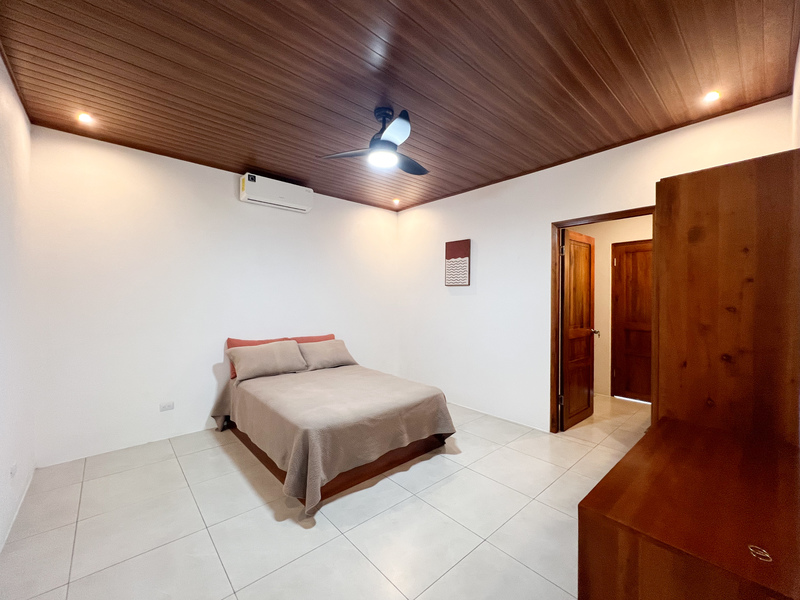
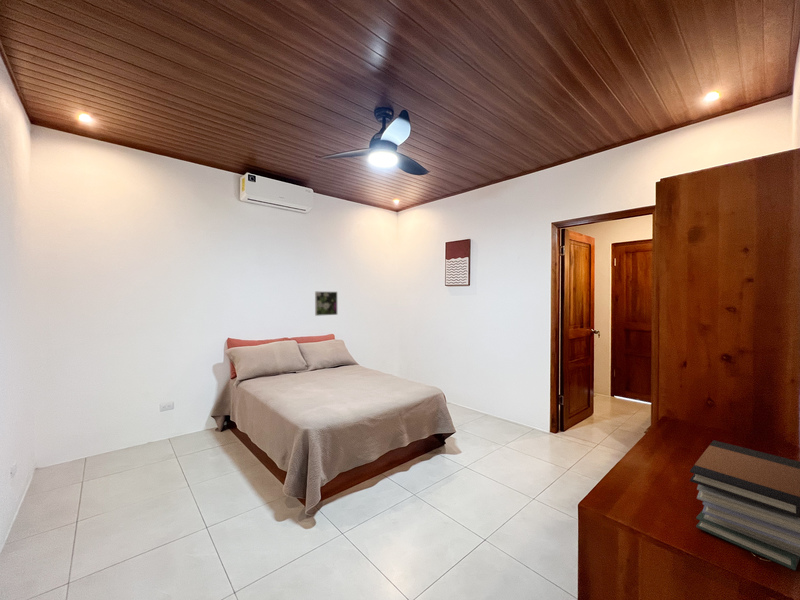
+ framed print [314,291,338,317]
+ book stack [689,439,800,572]
